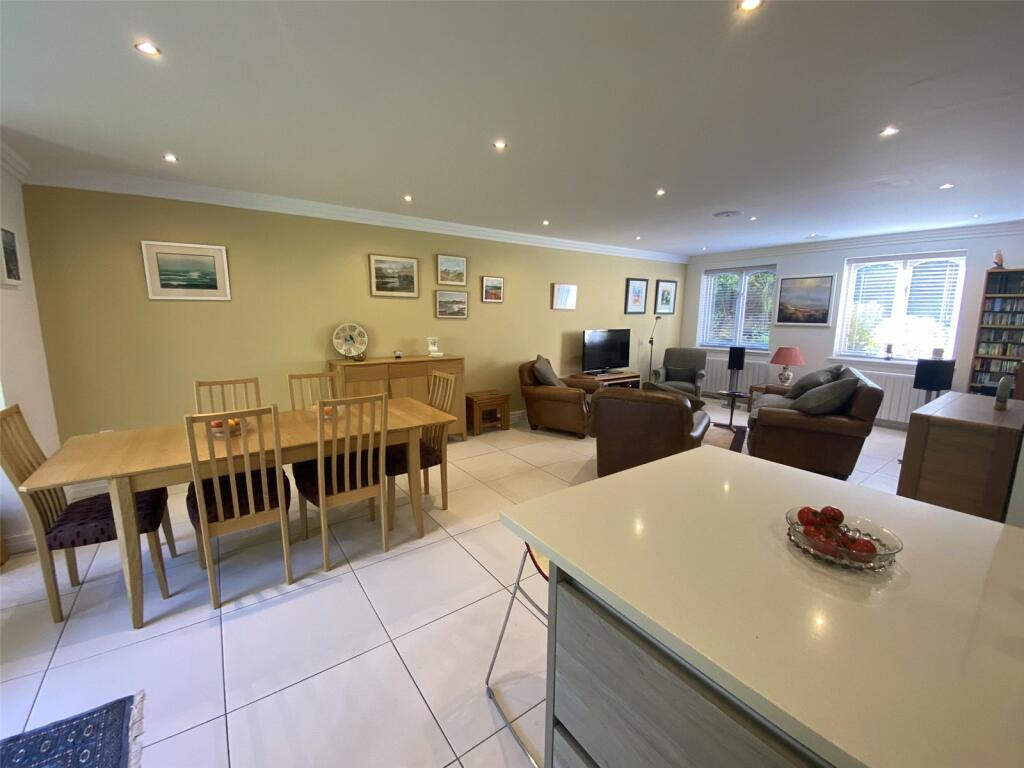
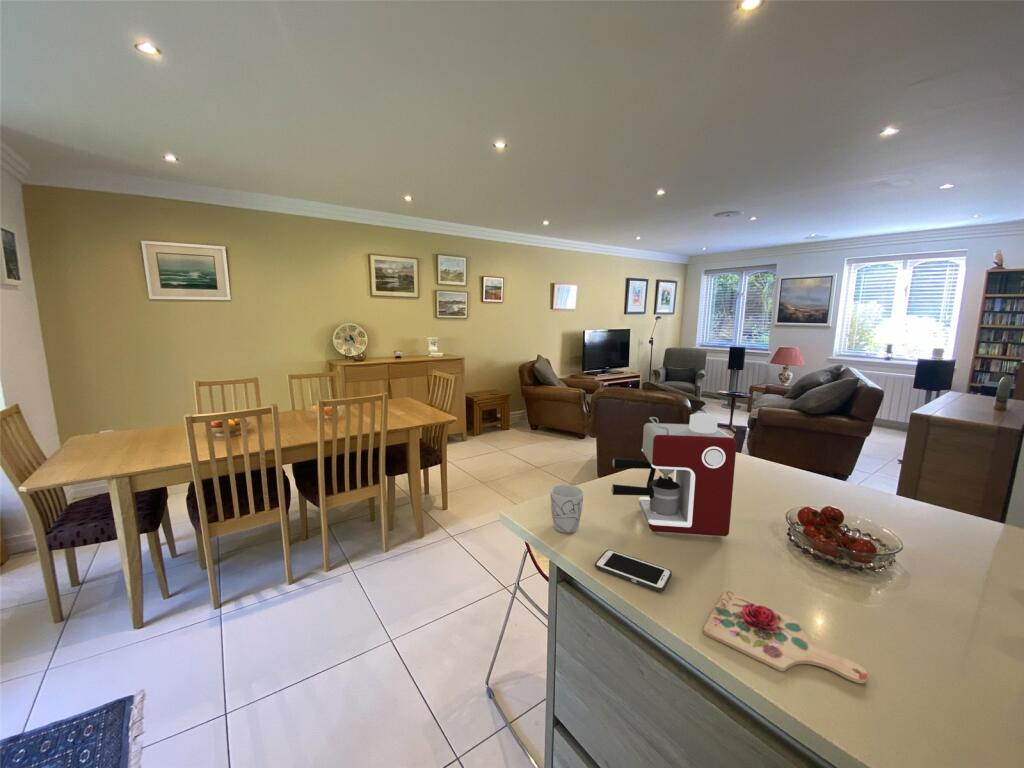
+ cutting board [702,590,869,684]
+ cell phone [594,549,673,593]
+ mug [549,484,584,534]
+ coffee maker [610,412,738,537]
